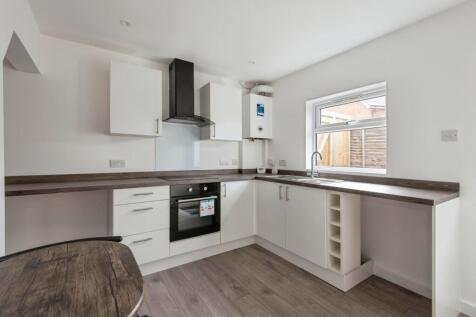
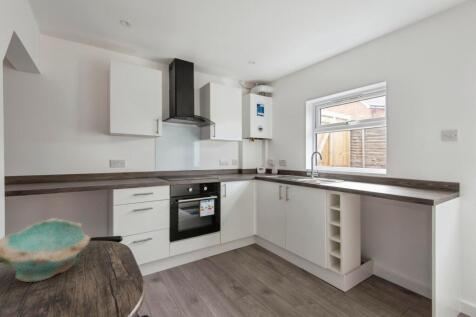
+ bowl [0,217,91,283]
